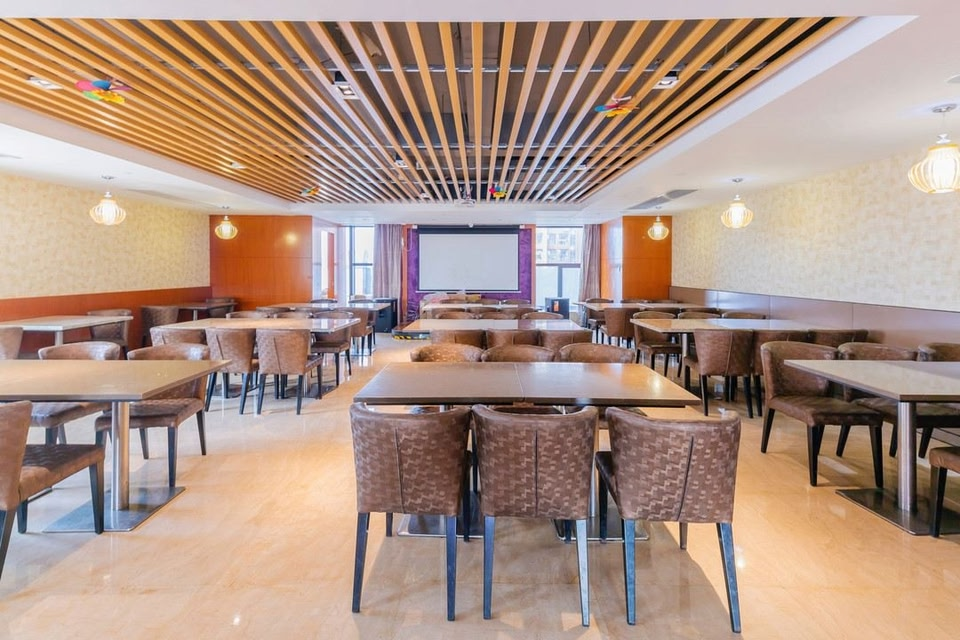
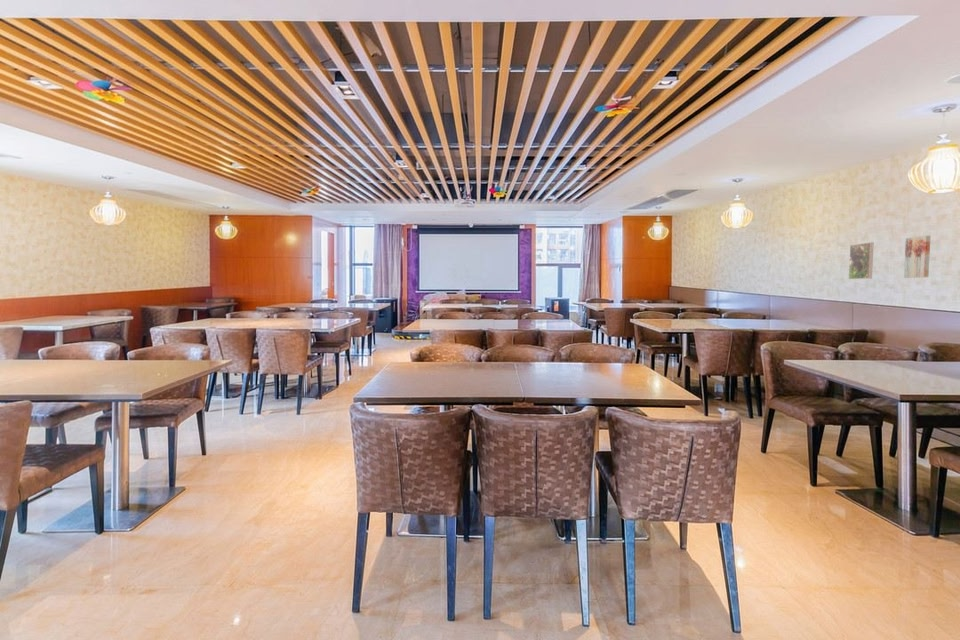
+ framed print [848,241,874,280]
+ wall art [903,235,931,279]
